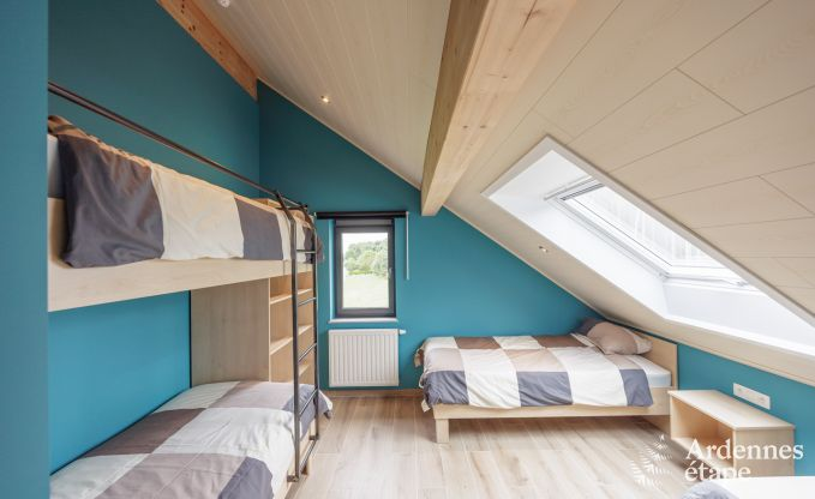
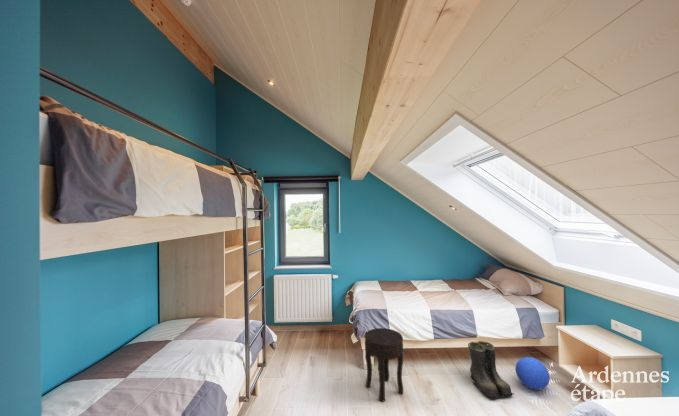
+ side table [364,327,404,403]
+ boots [467,340,515,400]
+ ball [515,356,551,391]
